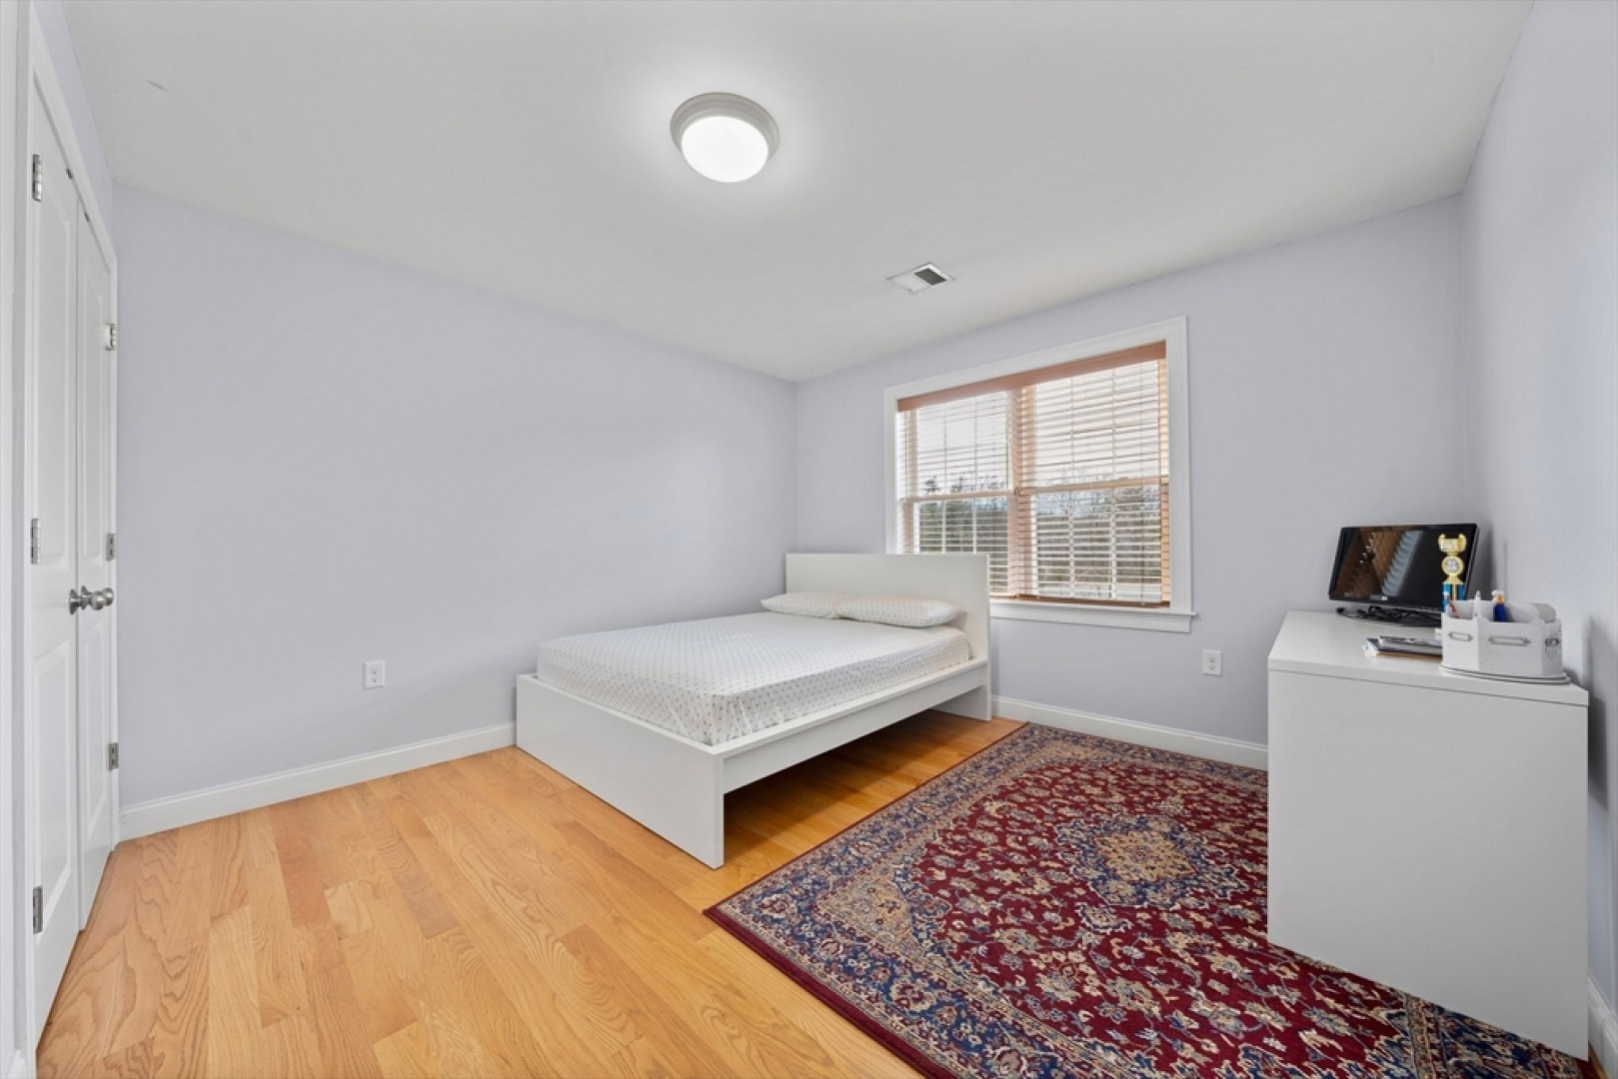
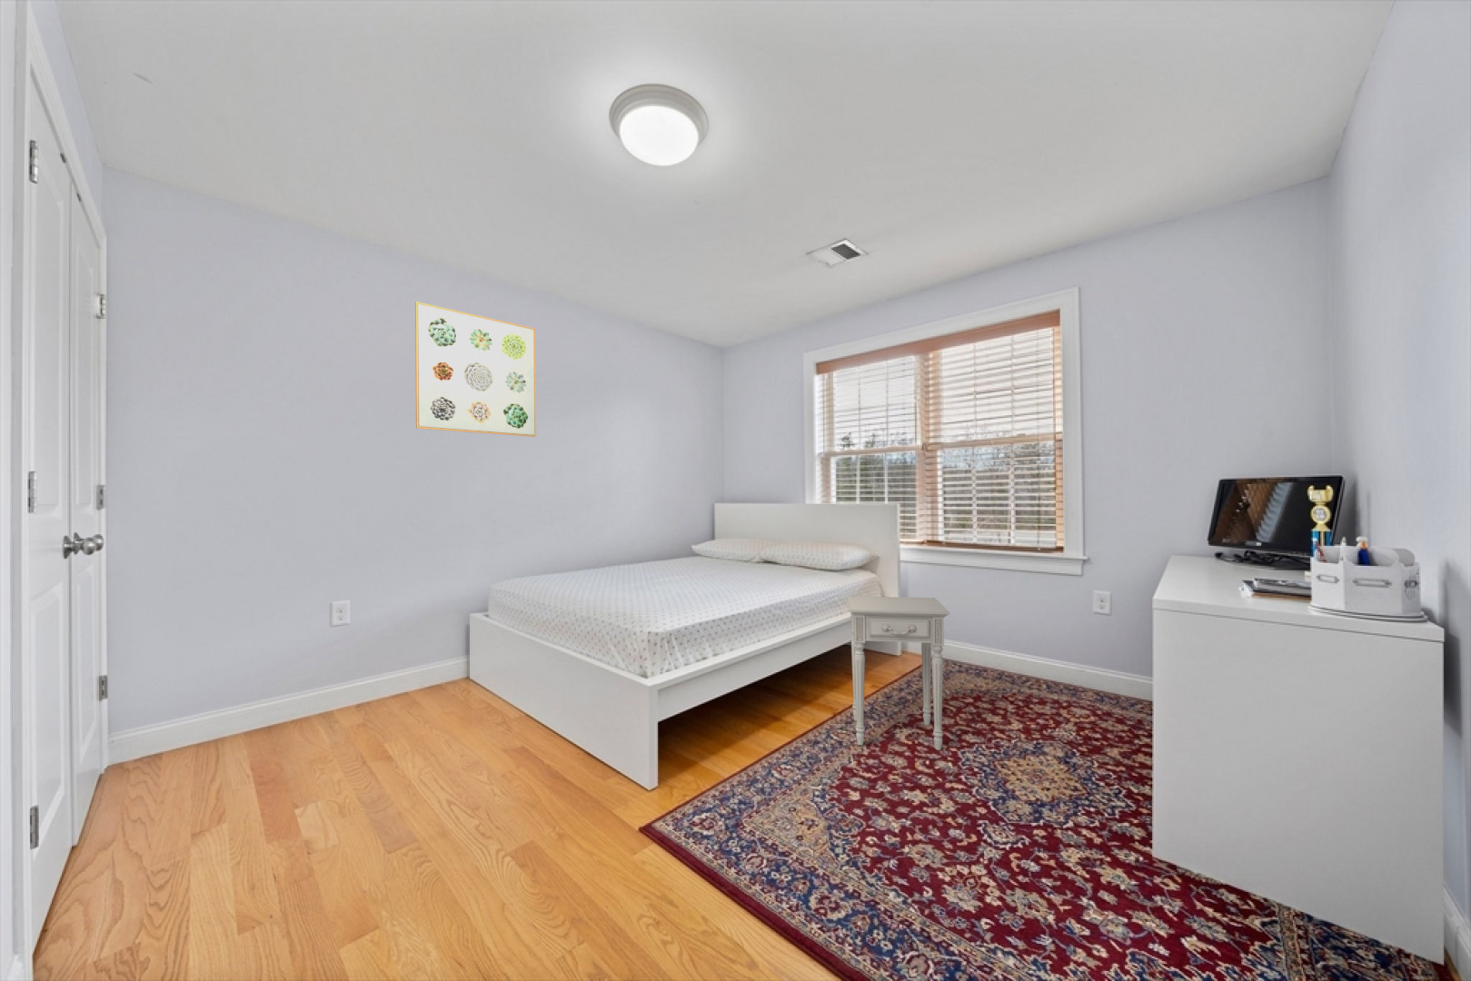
+ wall art [414,301,537,438]
+ nightstand [846,595,951,751]
